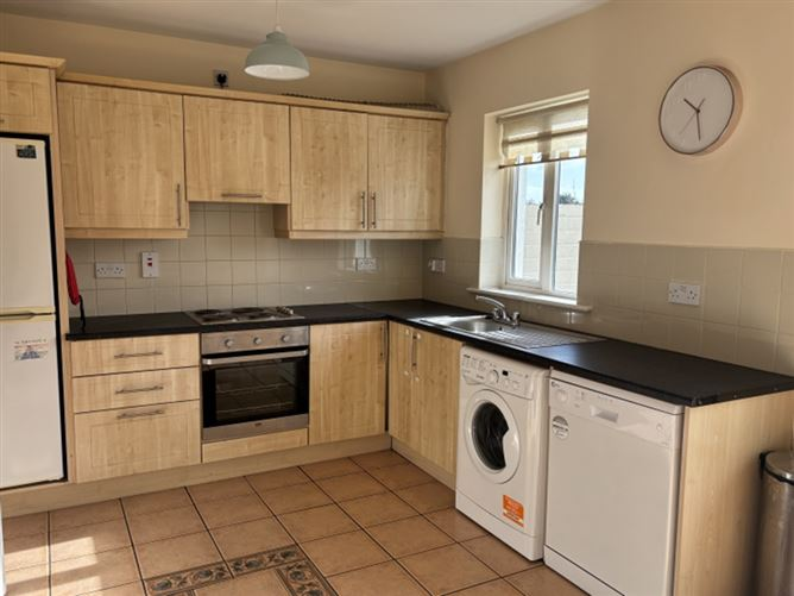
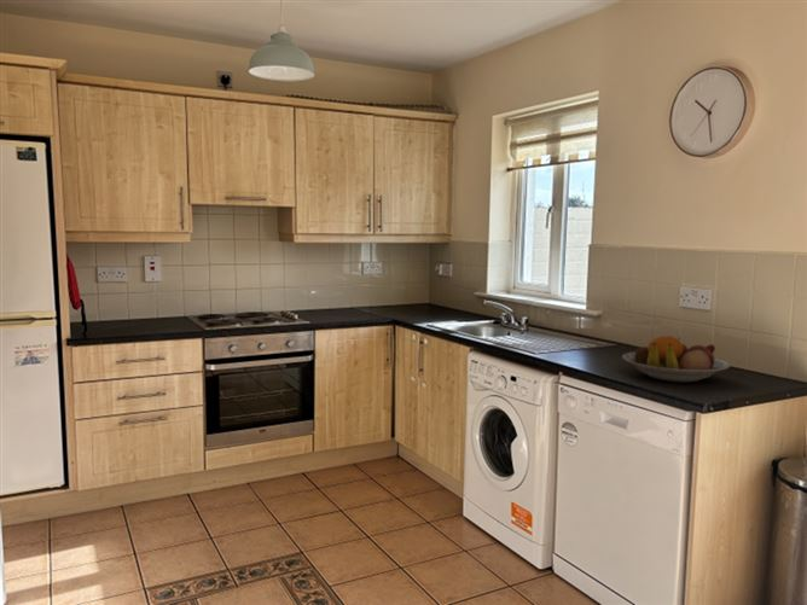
+ fruit bowl [621,335,731,383]
